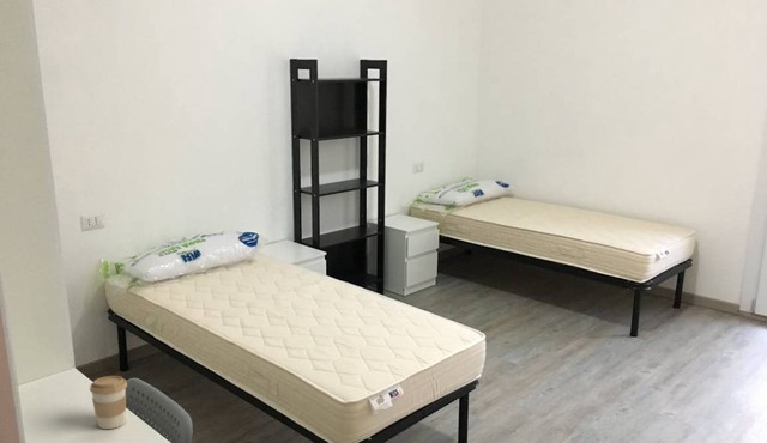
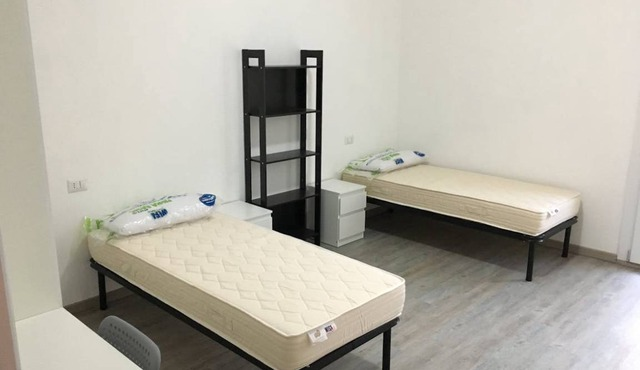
- coffee cup [89,375,128,430]
